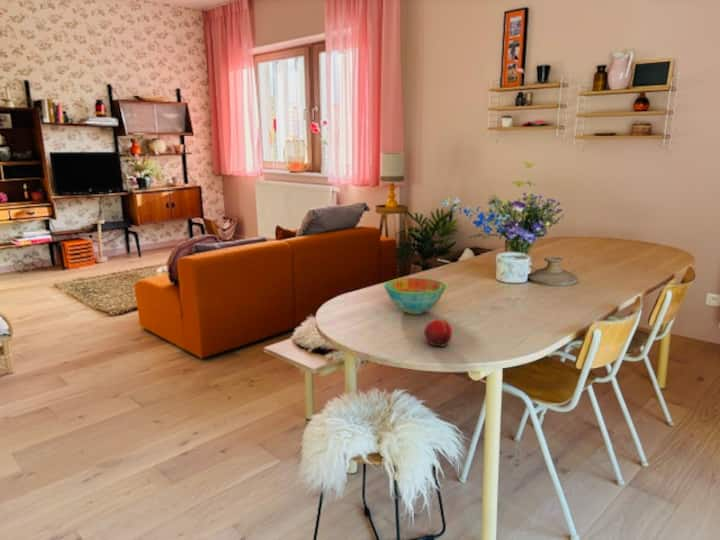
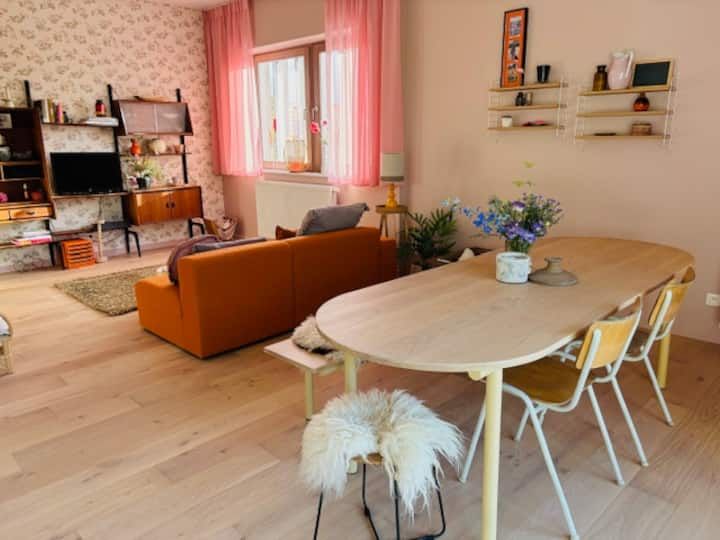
- fruit [423,318,453,348]
- bowl [383,277,447,315]
